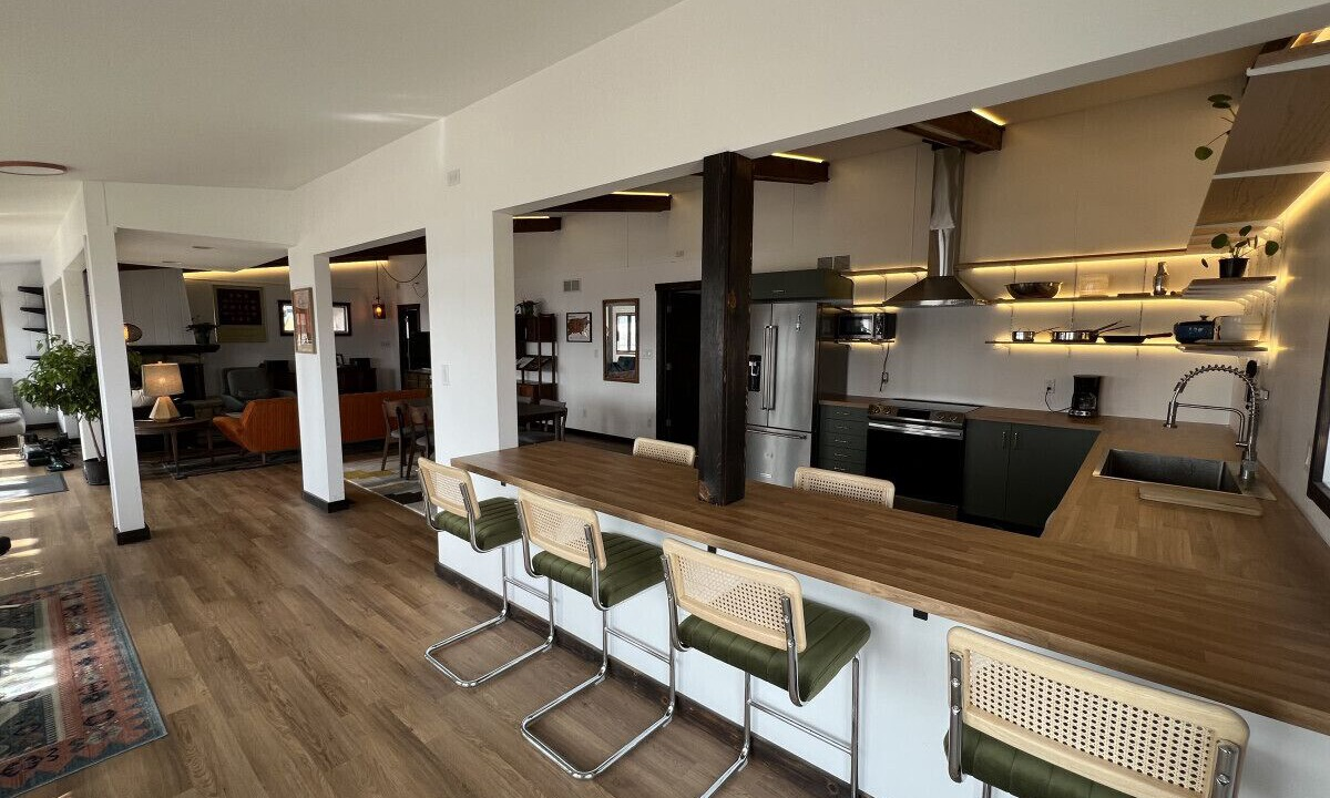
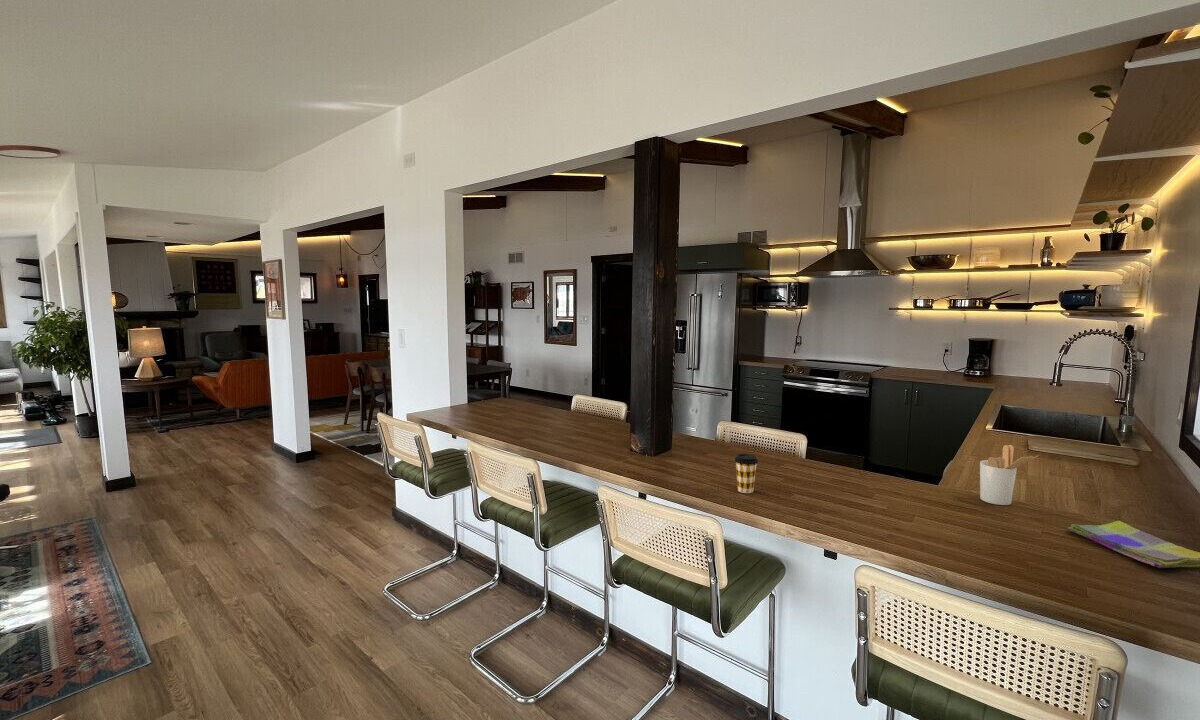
+ coffee cup [734,453,759,494]
+ utensil holder [979,444,1039,506]
+ dish towel [1067,520,1200,569]
